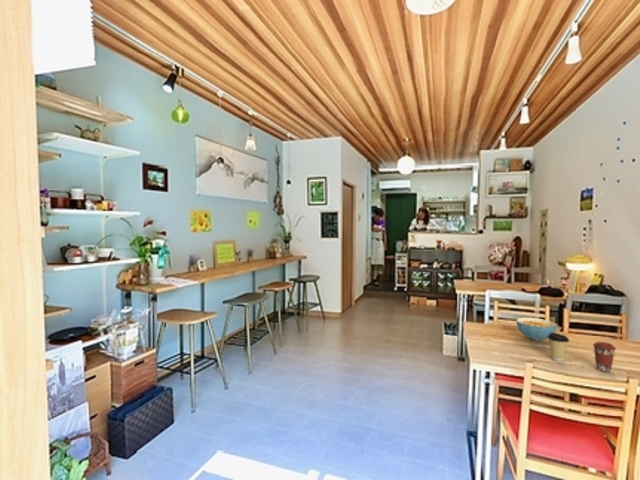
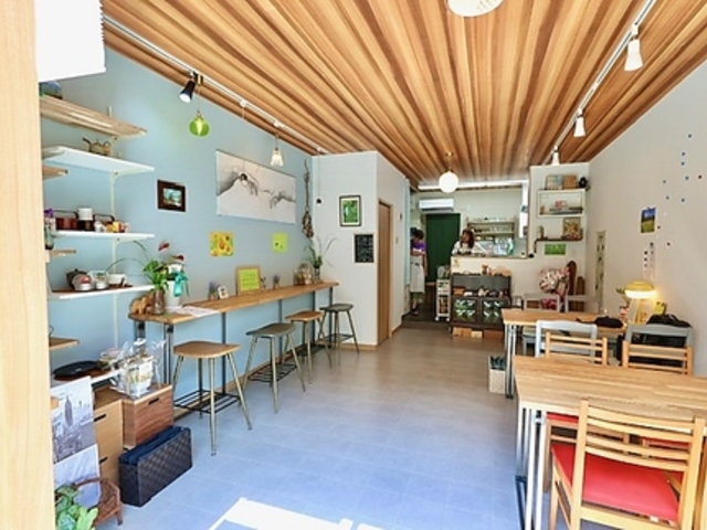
- coffee cup [592,341,617,373]
- cereal bowl [516,317,557,342]
- coffee cup [547,332,570,362]
